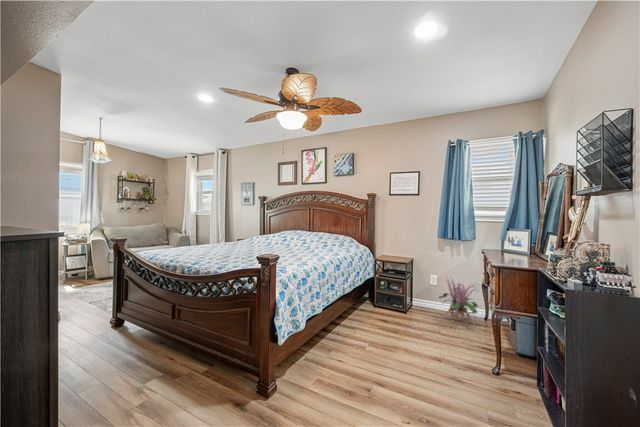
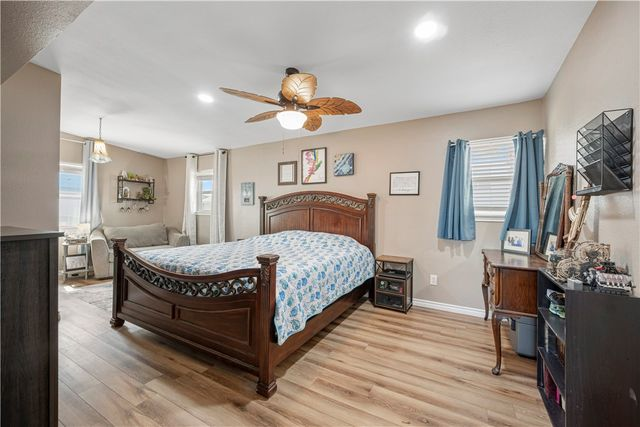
- decorative plant [438,276,483,329]
